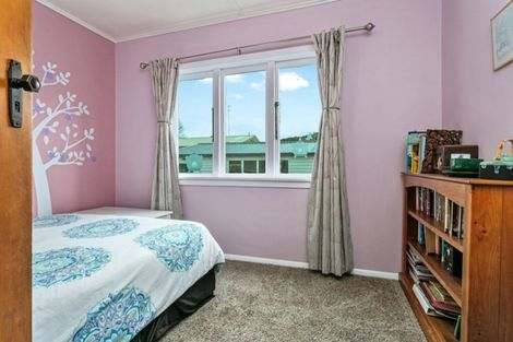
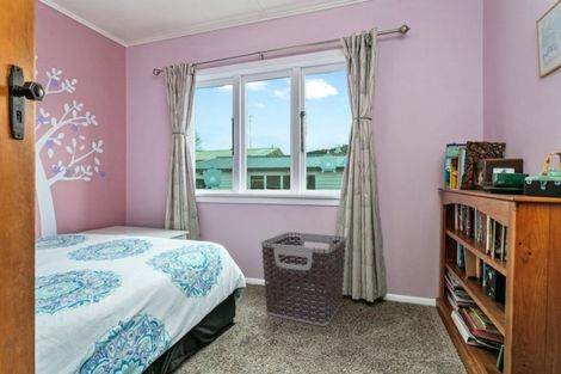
+ clothes hamper [260,231,347,327]
